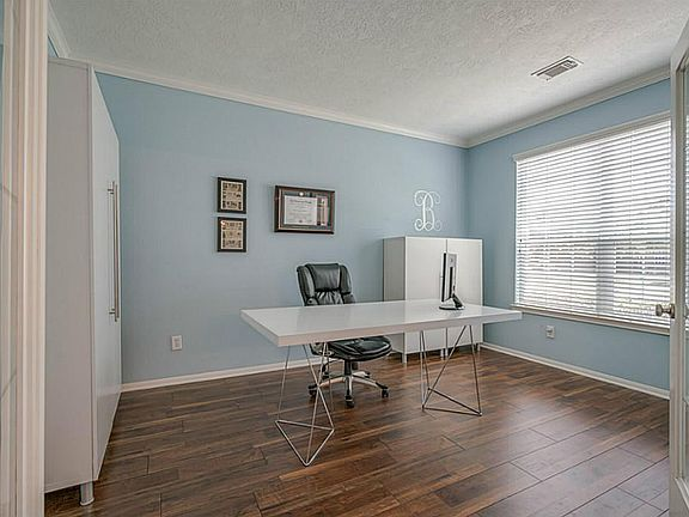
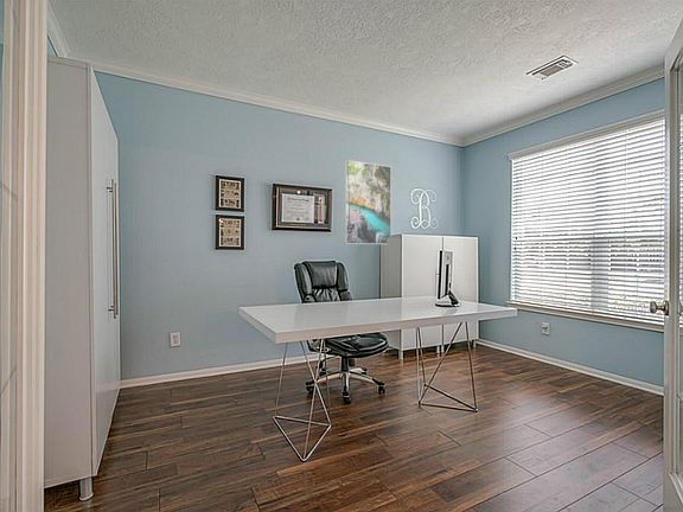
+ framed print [344,159,392,245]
